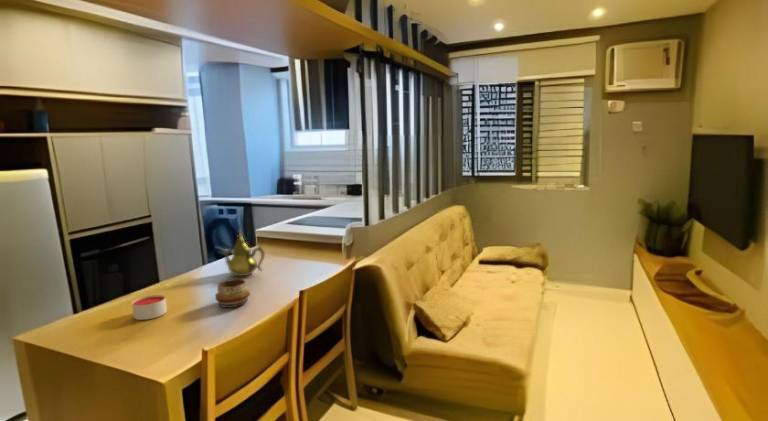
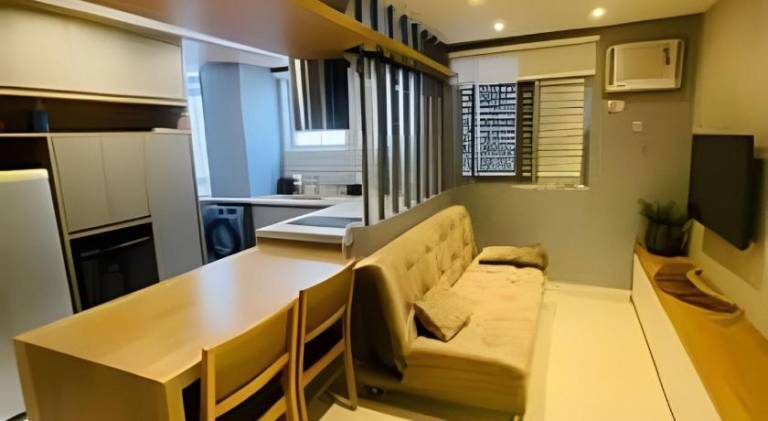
- decorative bowl [215,278,251,309]
- teapot [220,229,266,277]
- candle [131,294,168,321]
